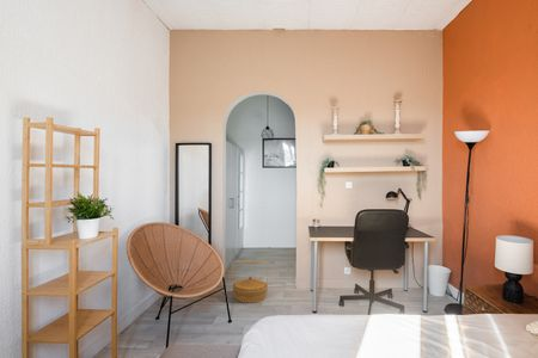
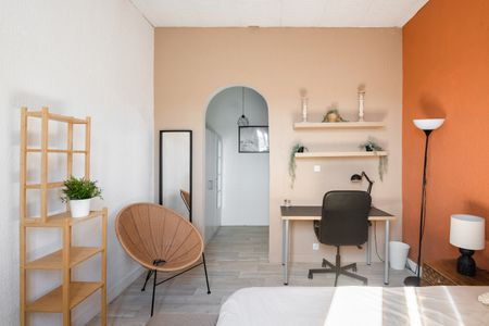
- woven basket [231,259,270,304]
